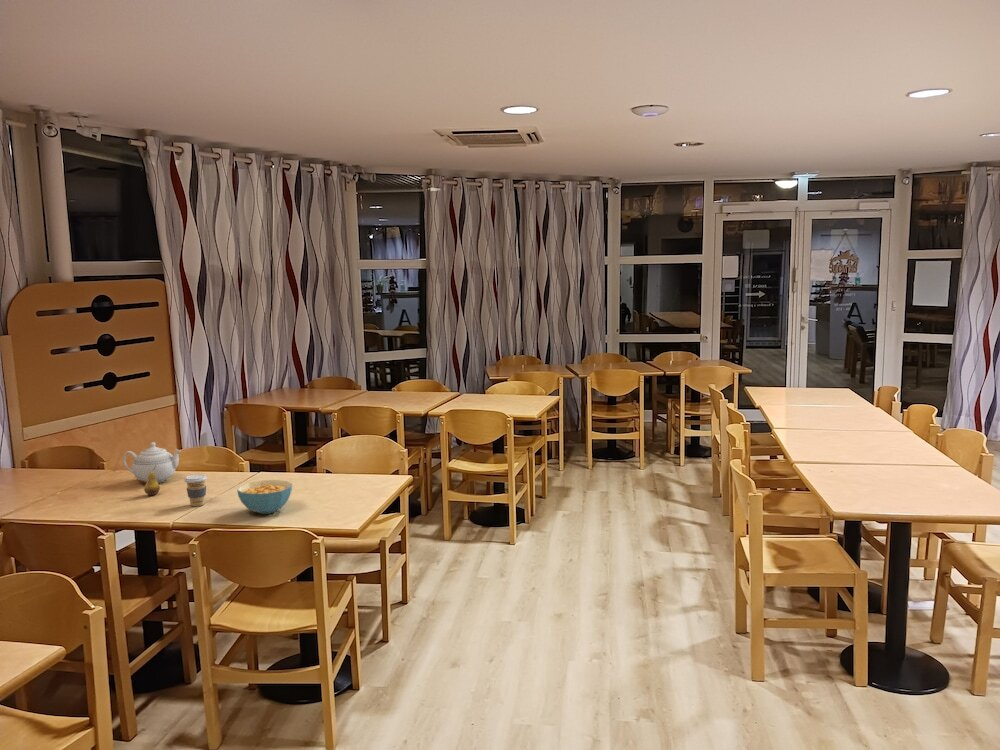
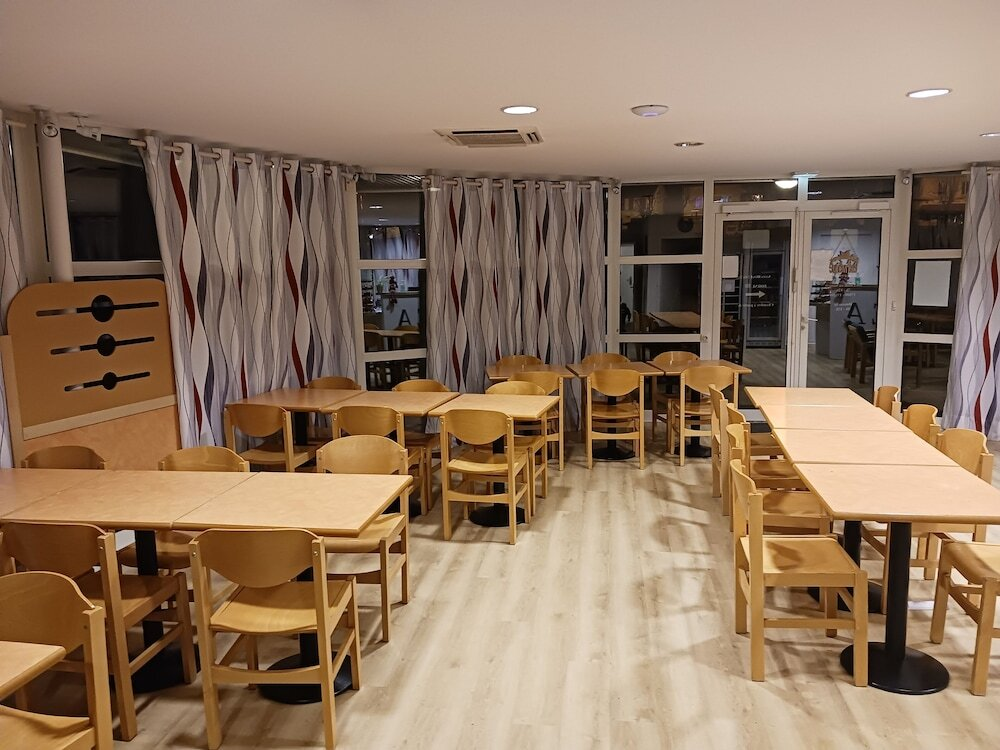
- fruit [143,465,161,496]
- cereal bowl [236,479,293,515]
- coffee cup [183,474,208,507]
- teapot [122,441,181,484]
